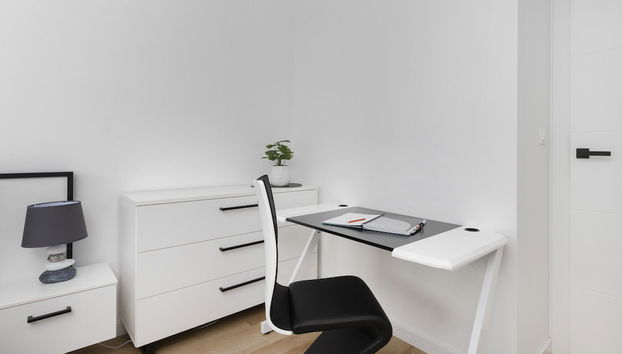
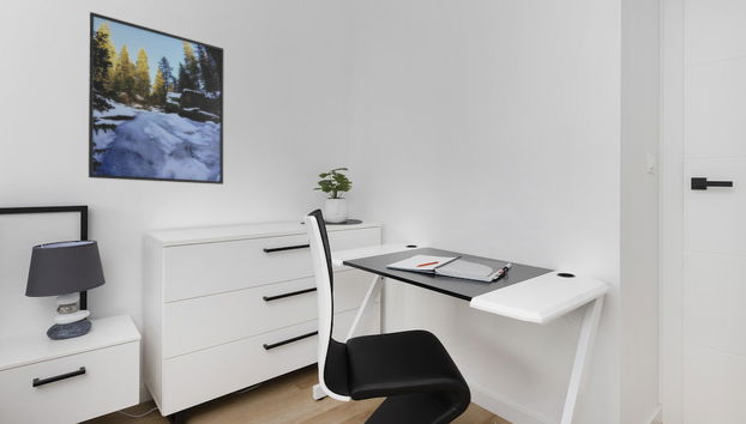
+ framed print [88,11,224,186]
